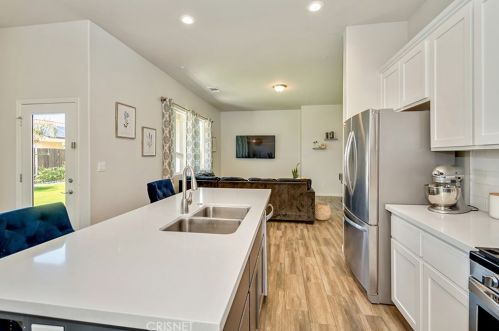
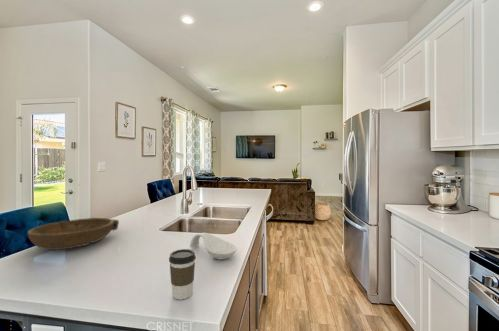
+ bowl [27,217,120,251]
+ coffee cup [168,248,197,300]
+ spoon rest [189,232,238,260]
